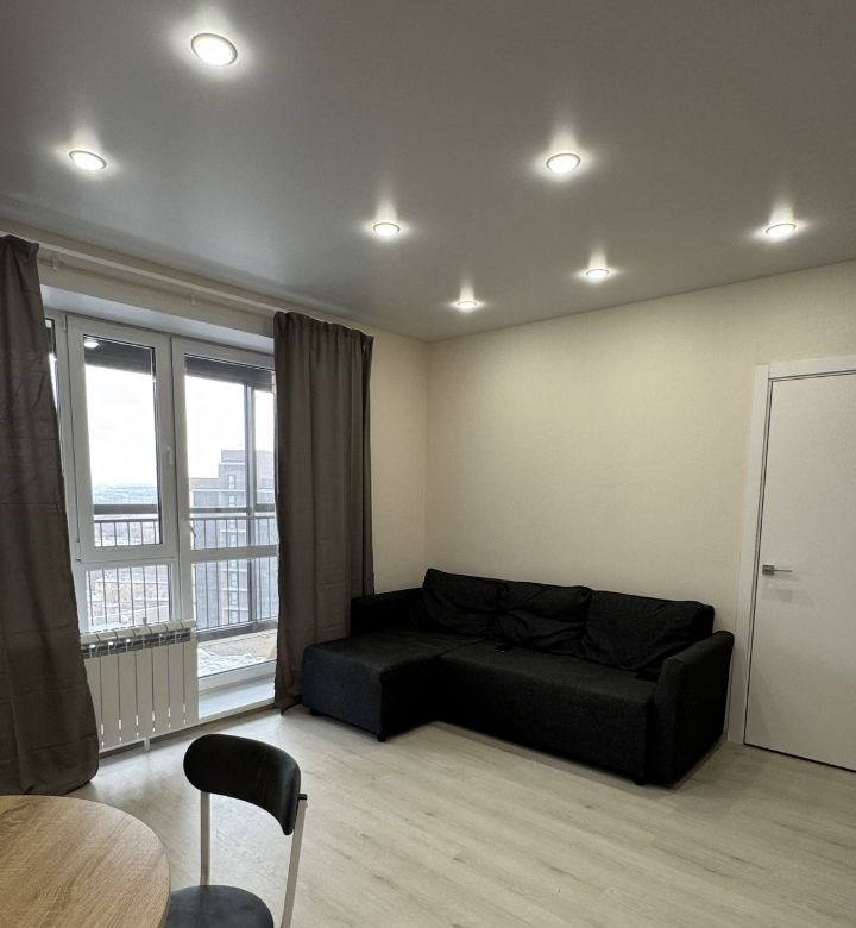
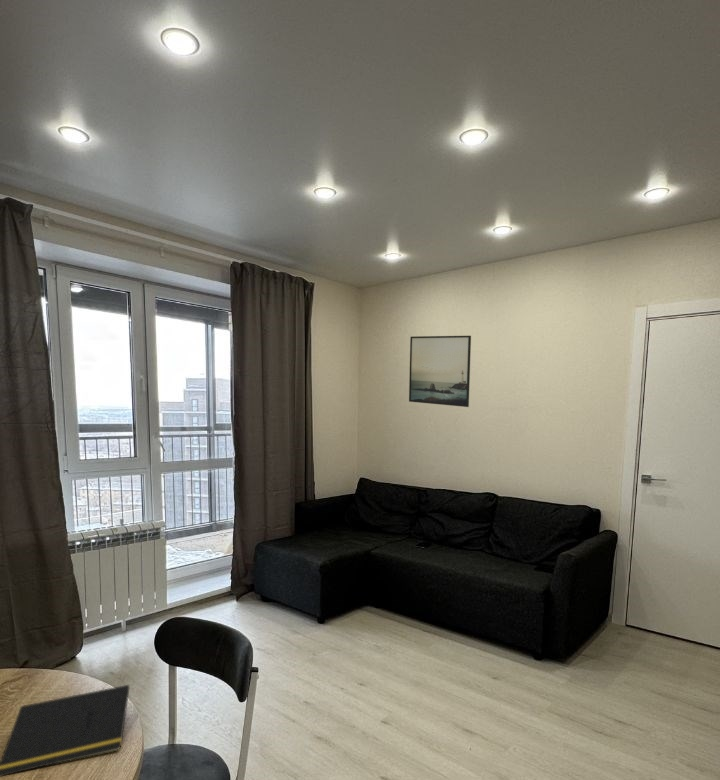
+ notepad [0,684,130,777]
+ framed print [408,335,472,408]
